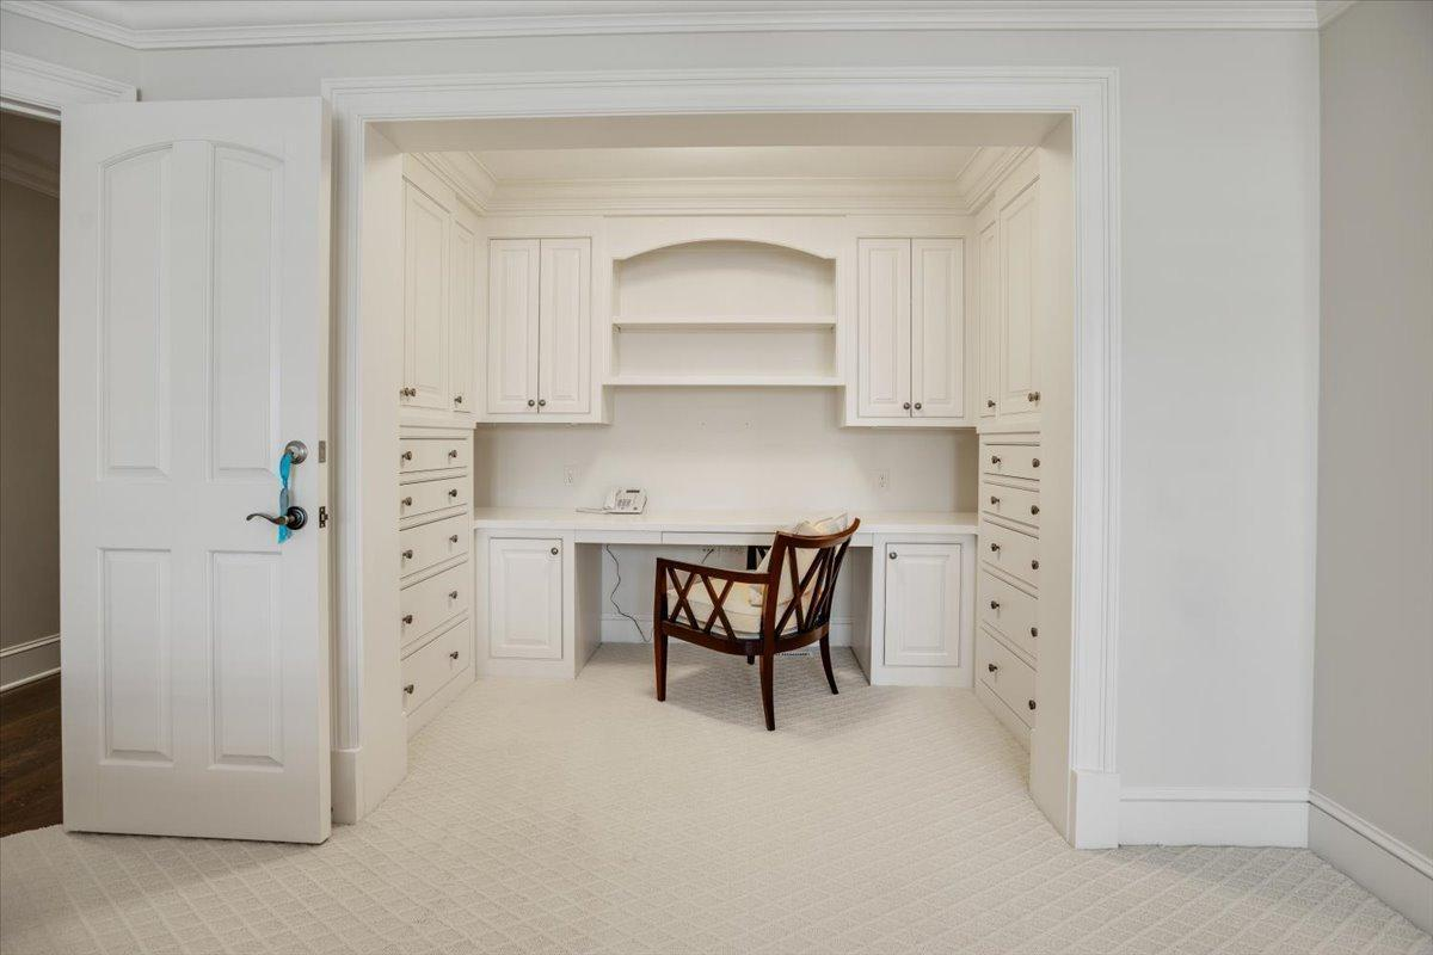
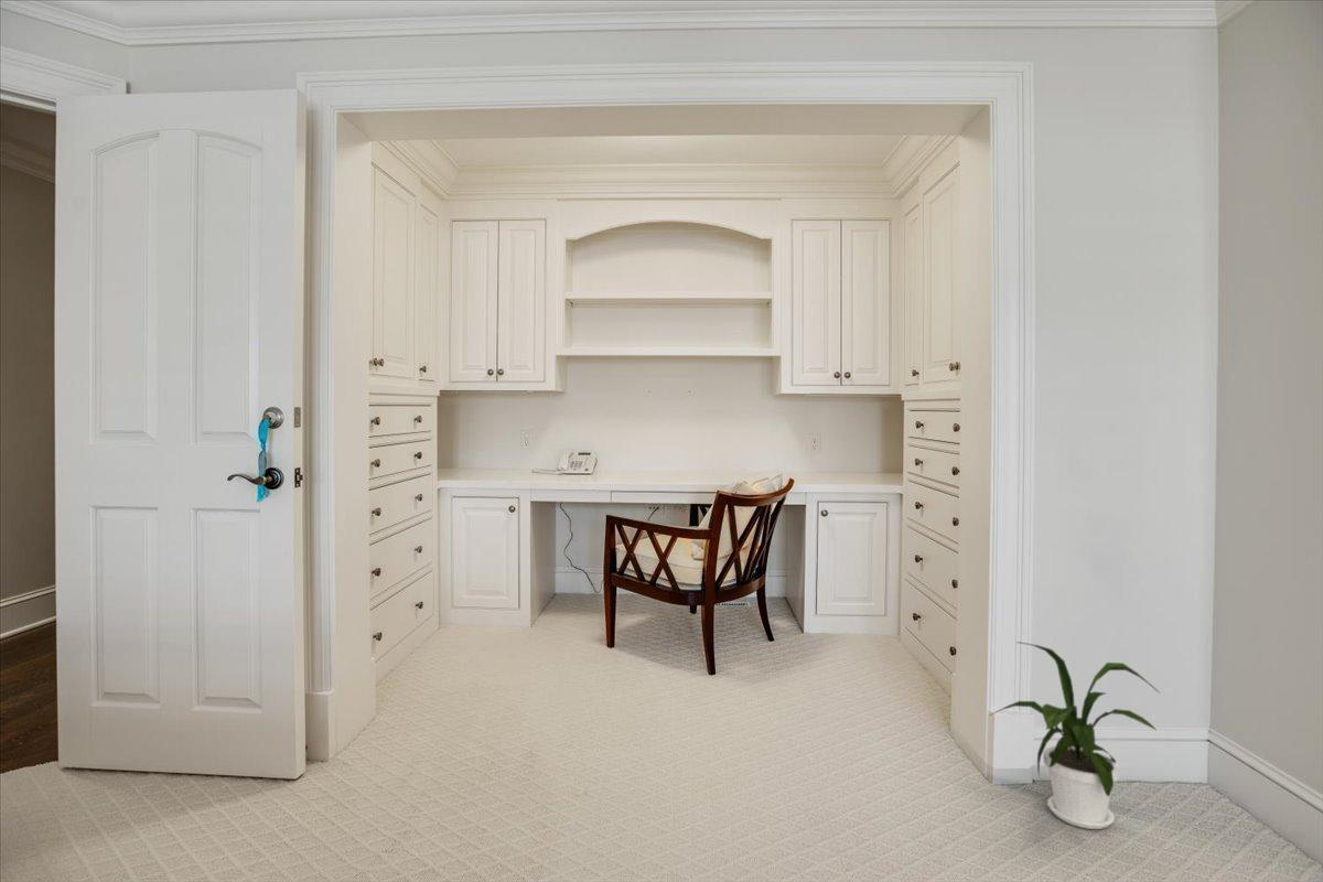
+ house plant [989,641,1161,830]
